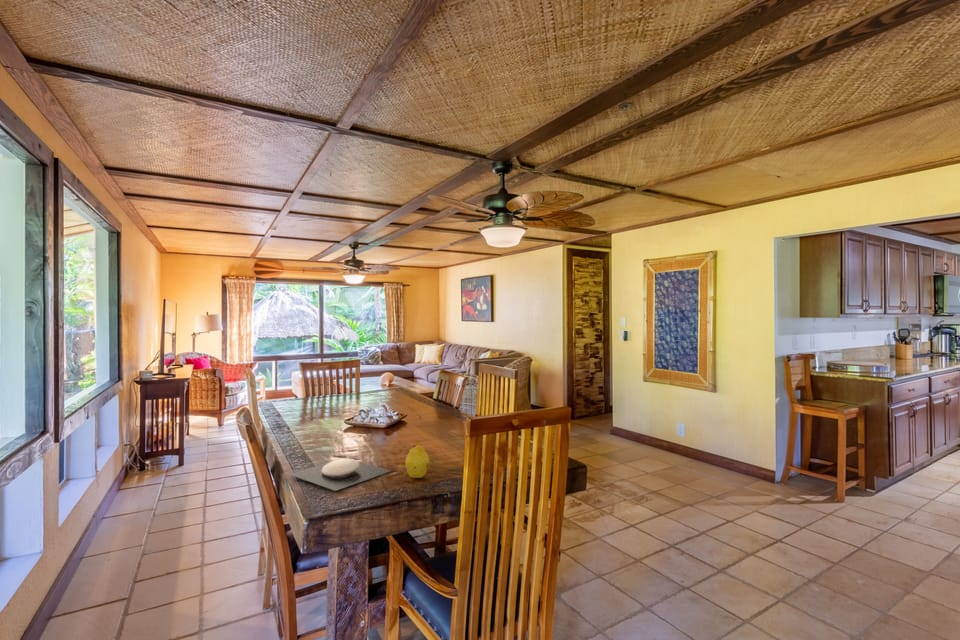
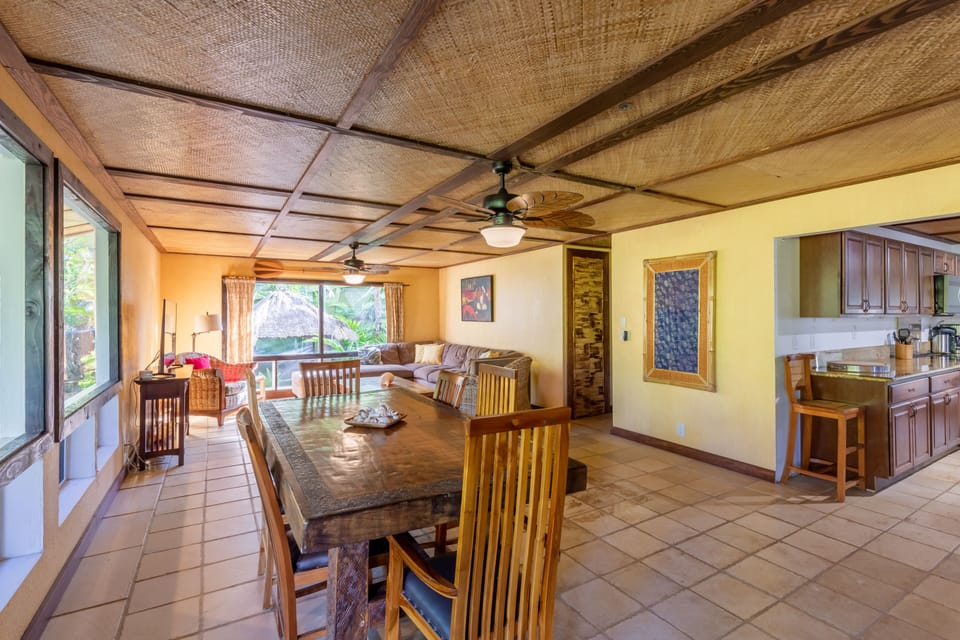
- fruit [404,444,431,479]
- plate [288,457,392,492]
